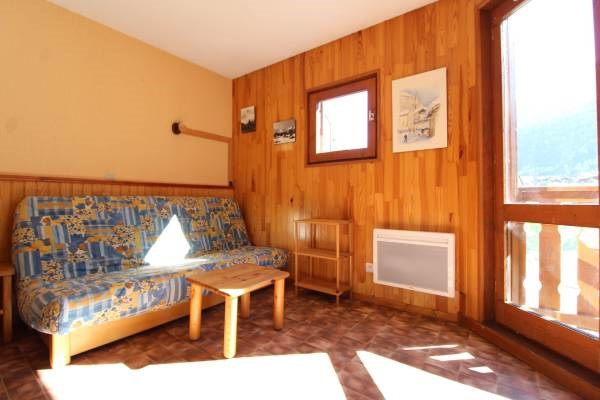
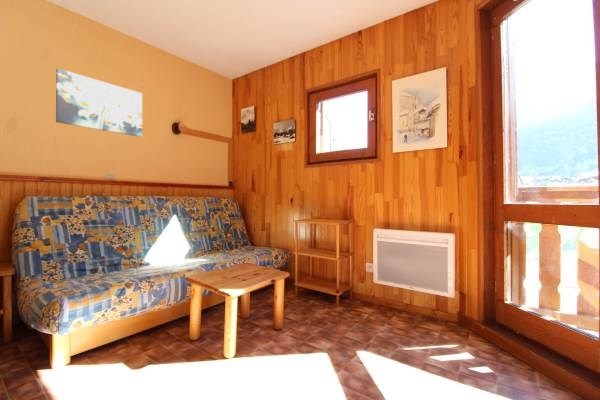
+ wall art [55,67,143,138]
